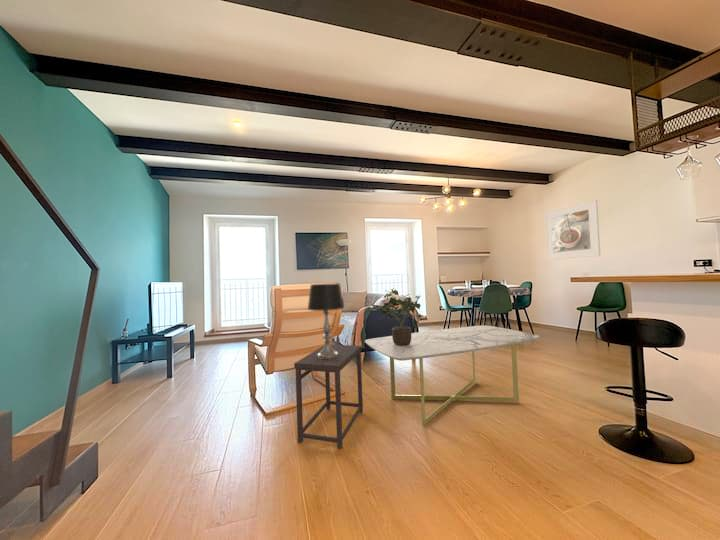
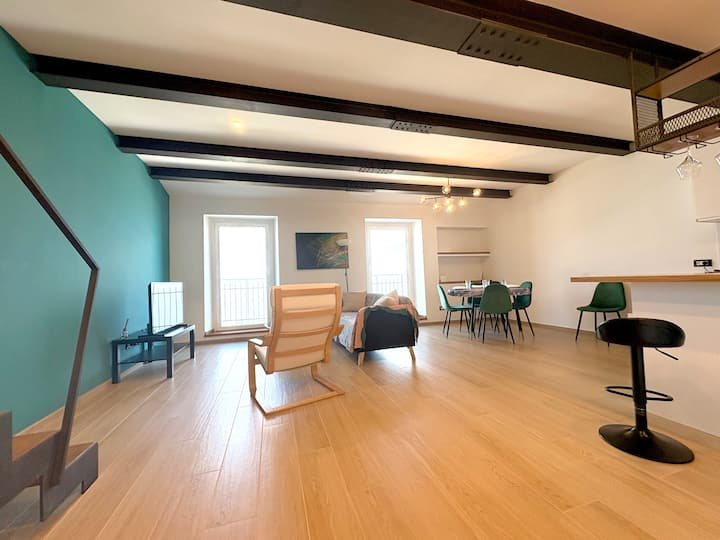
- table lamp [307,282,345,359]
- potted plant [370,287,424,345]
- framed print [544,199,601,261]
- coffee table [364,324,540,427]
- side table [293,344,364,450]
